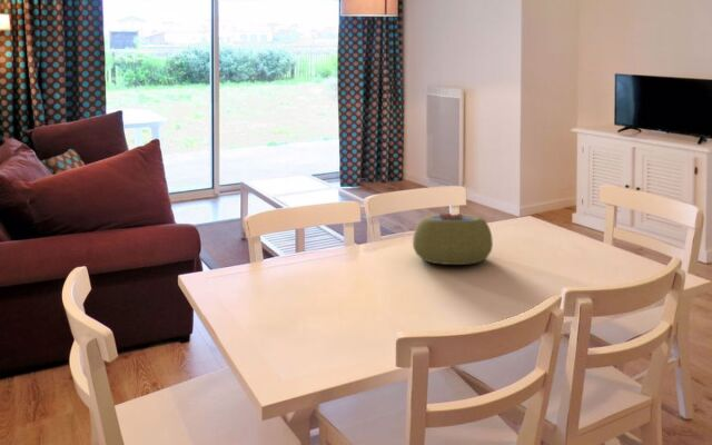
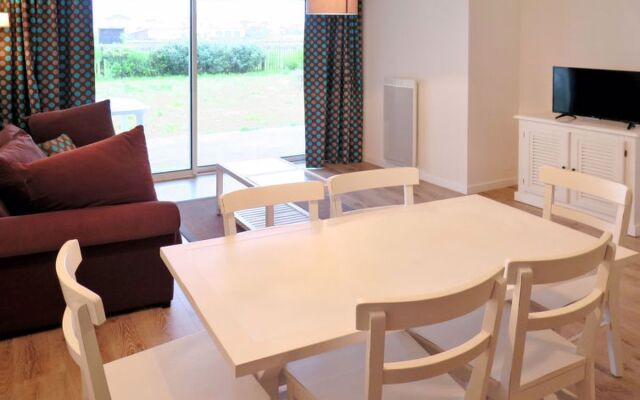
- plant pot [412,212,494,266]
